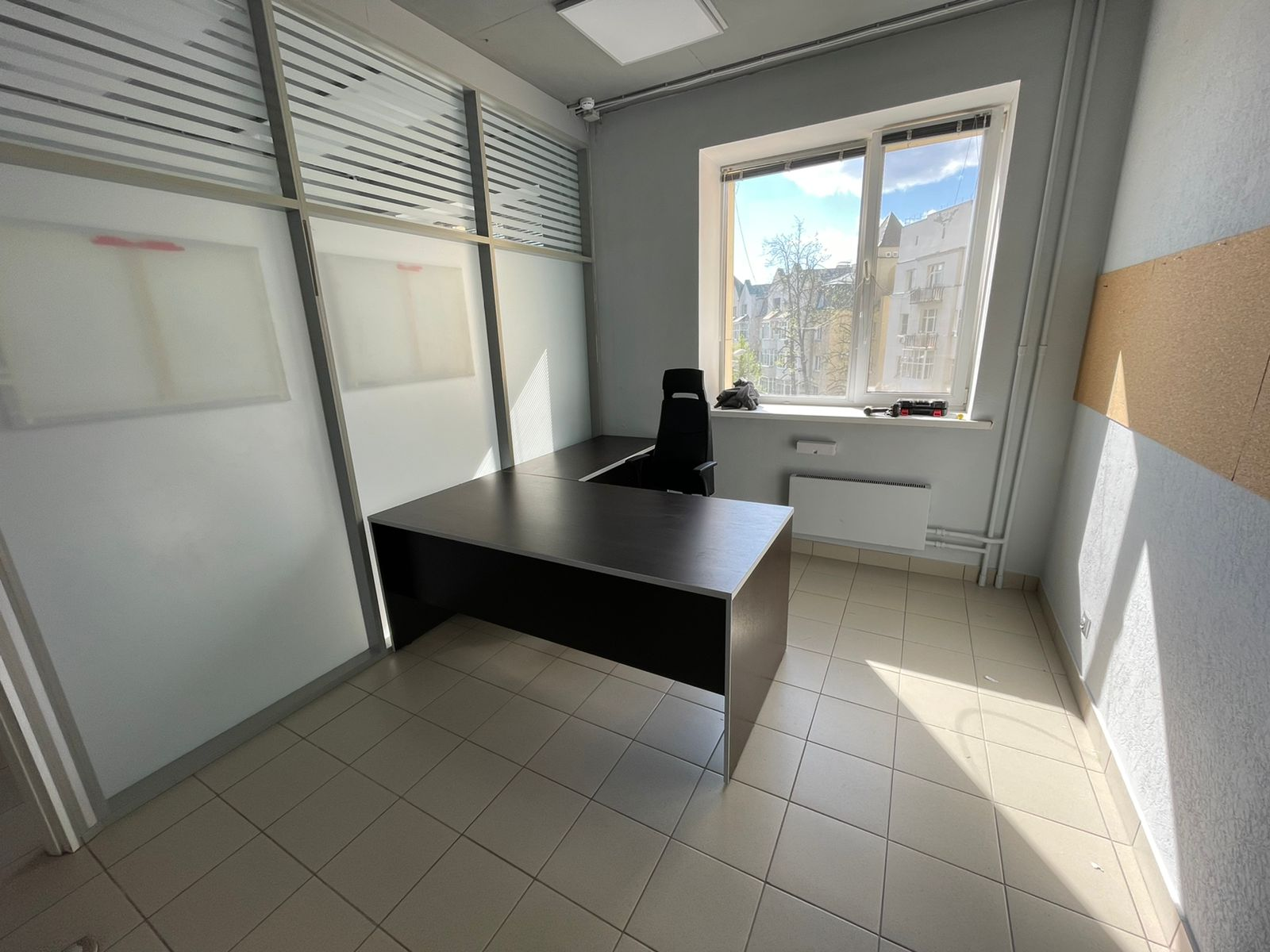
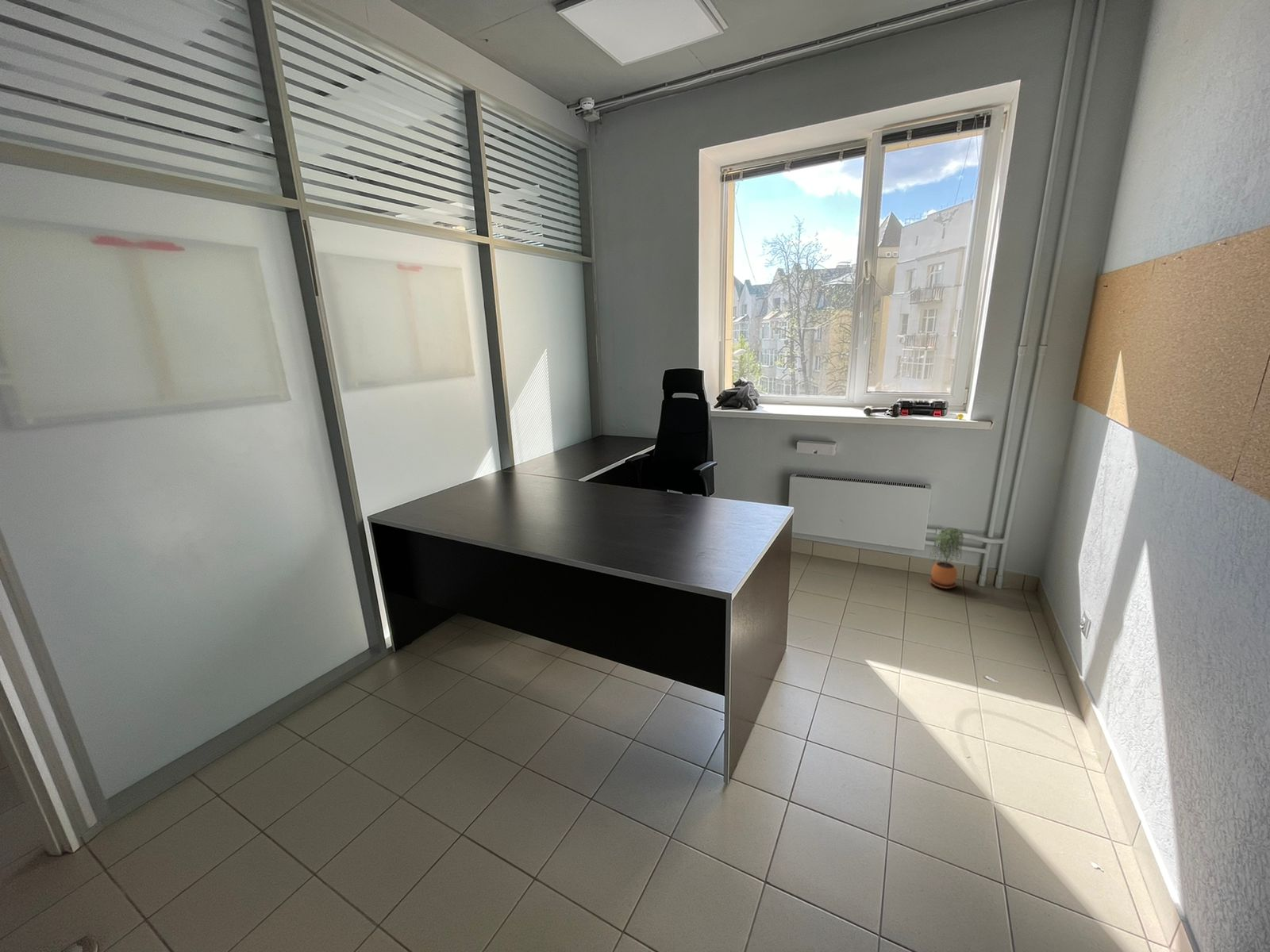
+ potted plant [928,528,964,589]
